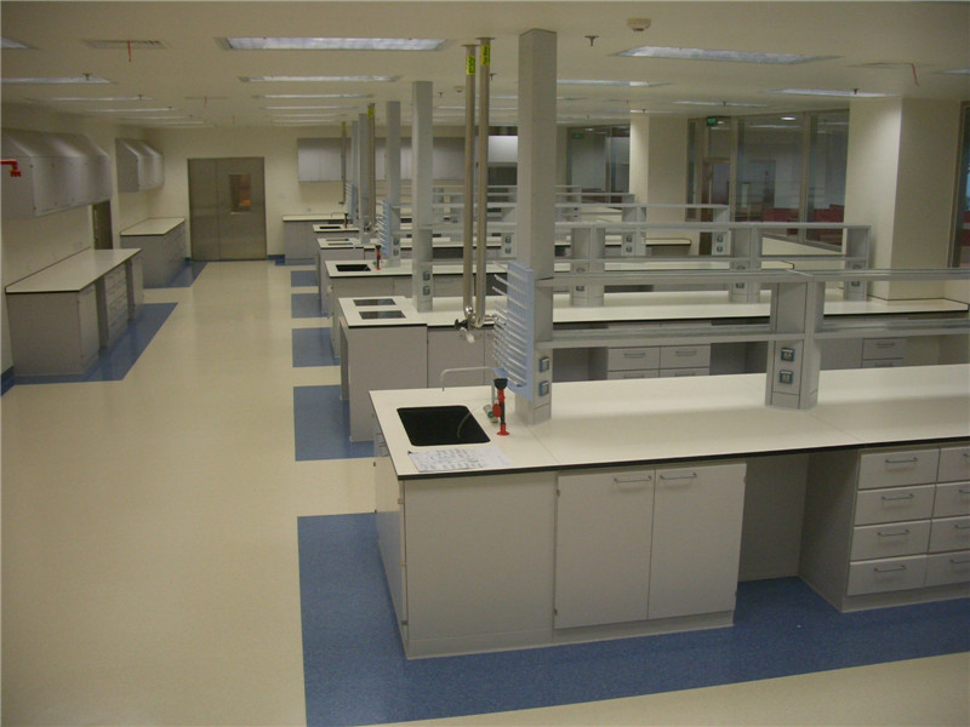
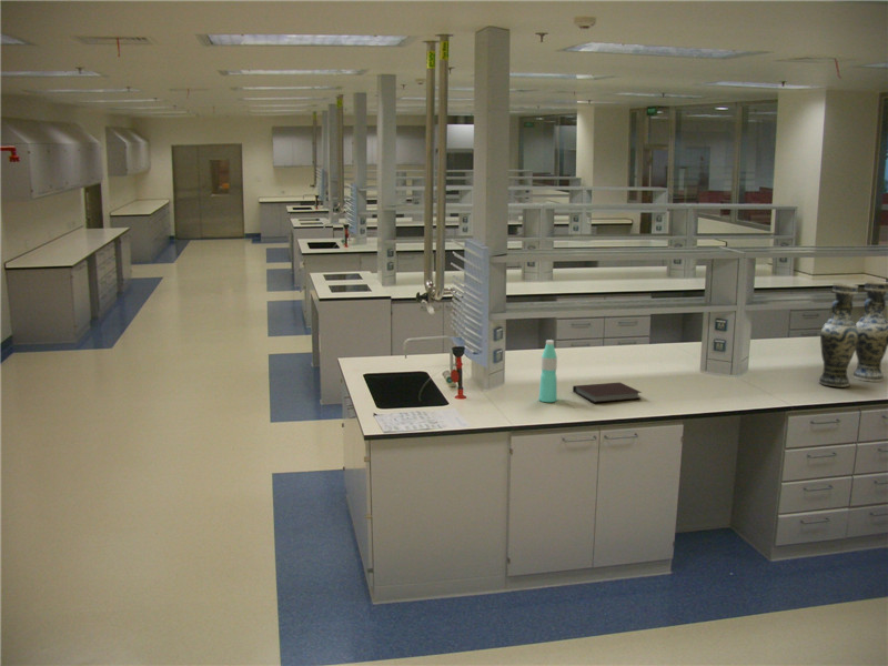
+ notebook [572,382,643,404]
+ water bottle [537,339,558,403]
+ vase [818,280,888,387]
